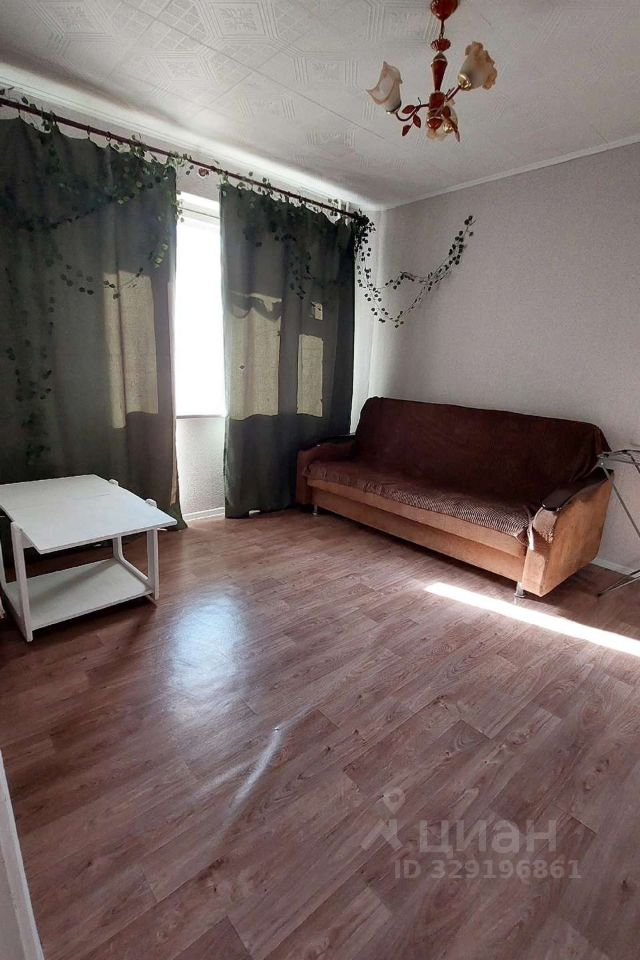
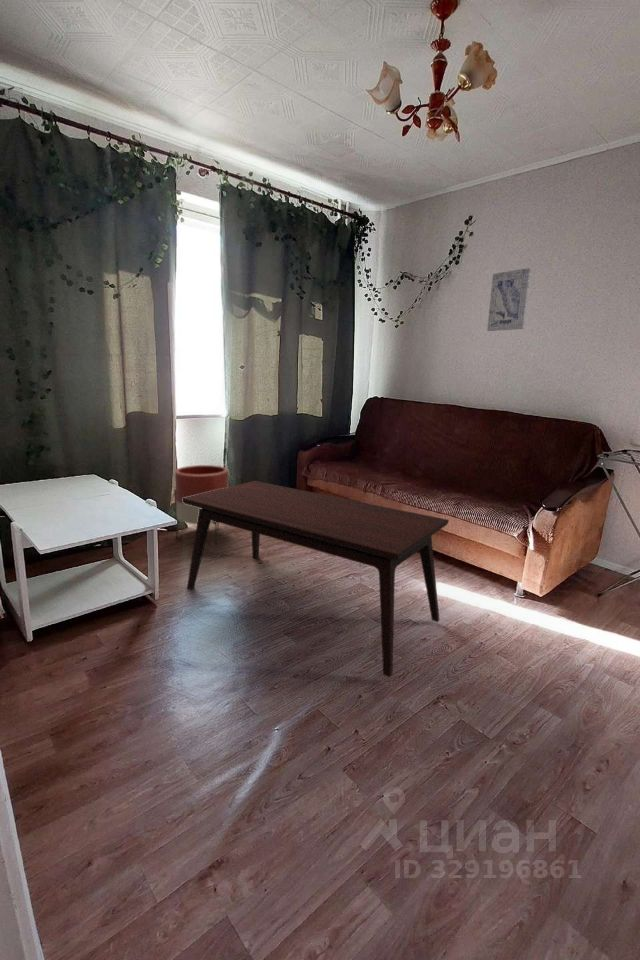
+ coffee table [183,480,450,678]
+ planter [173,464,229,545]
+ wall art [486,267,533,332]
